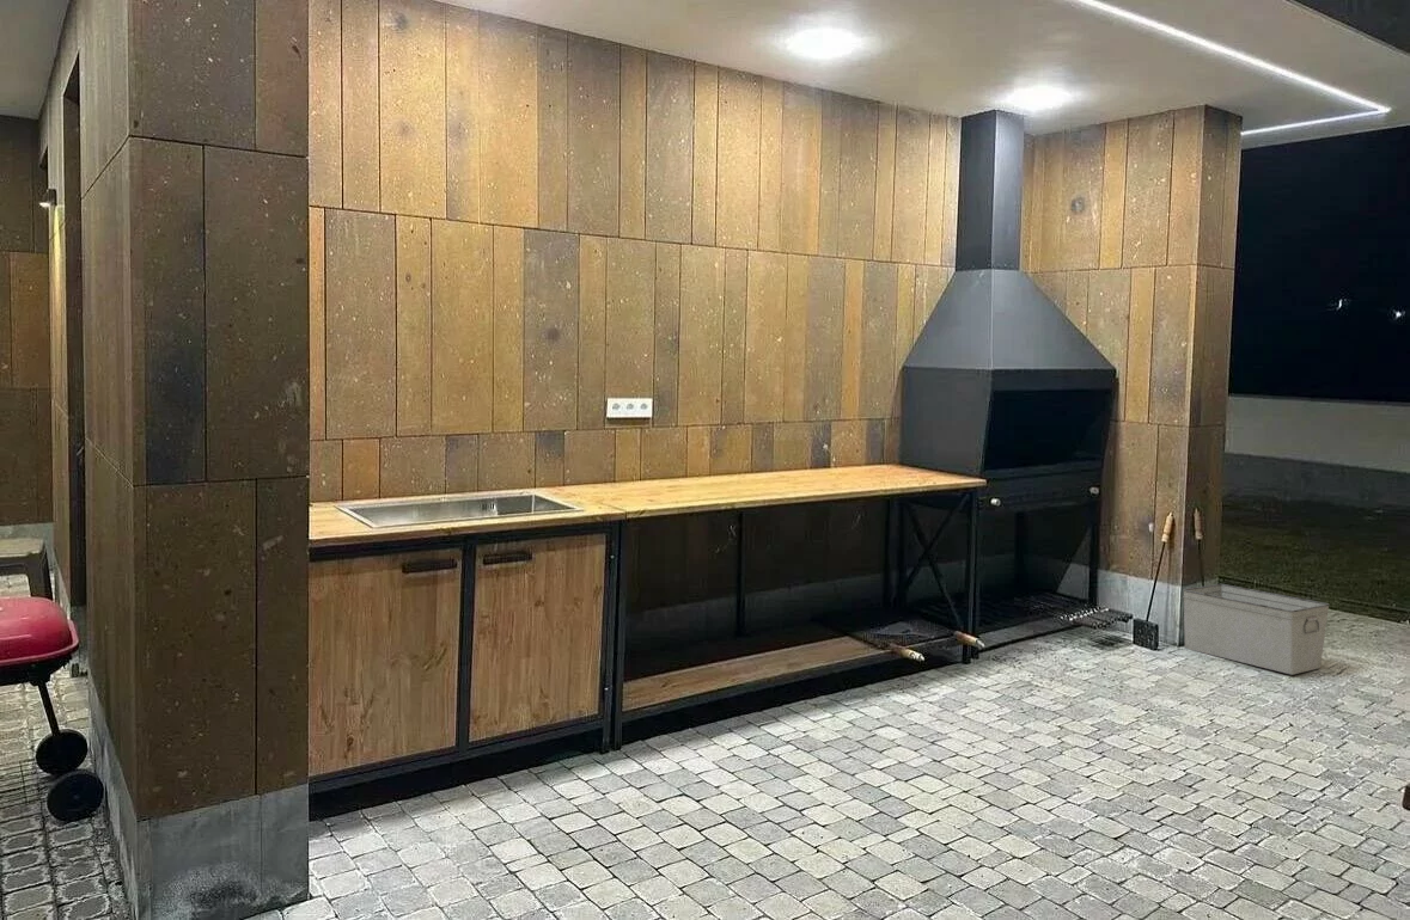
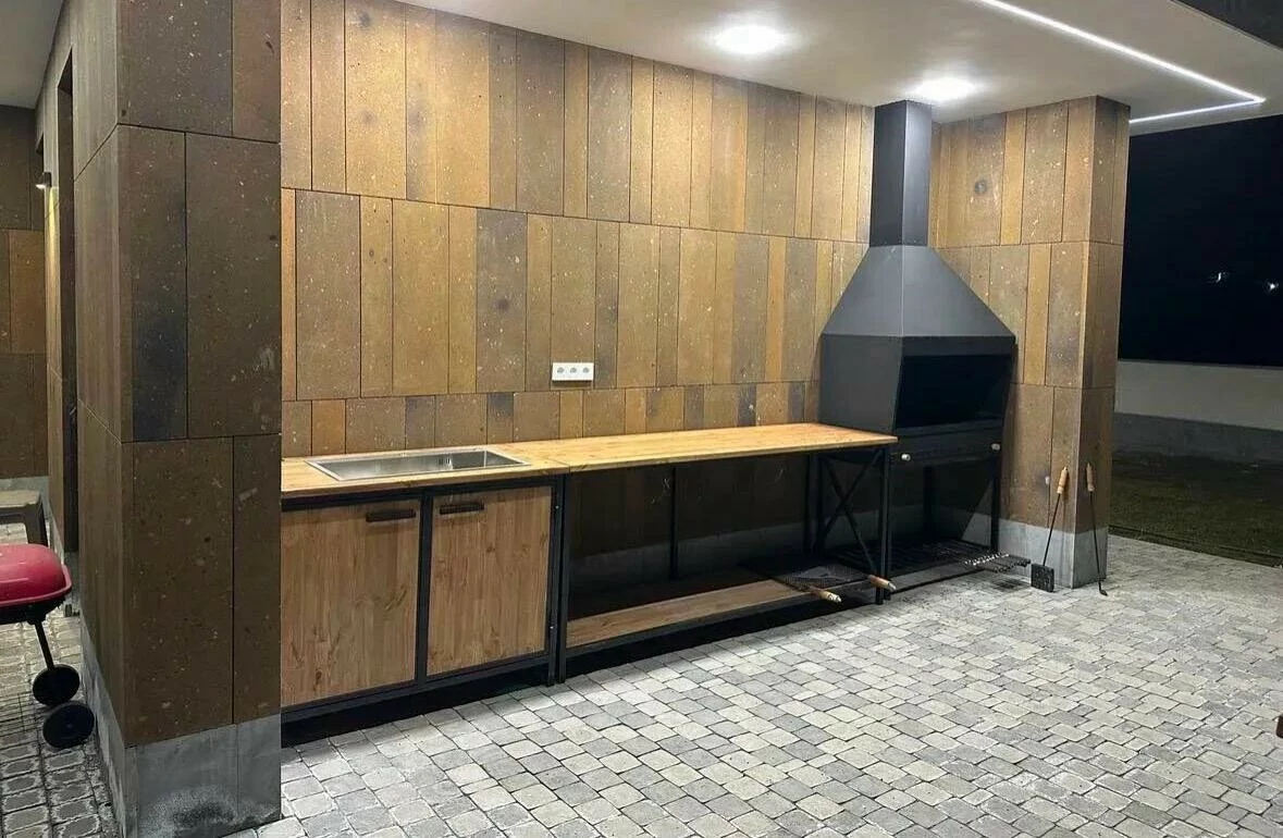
- storage bin [1182,583,1330,676]
